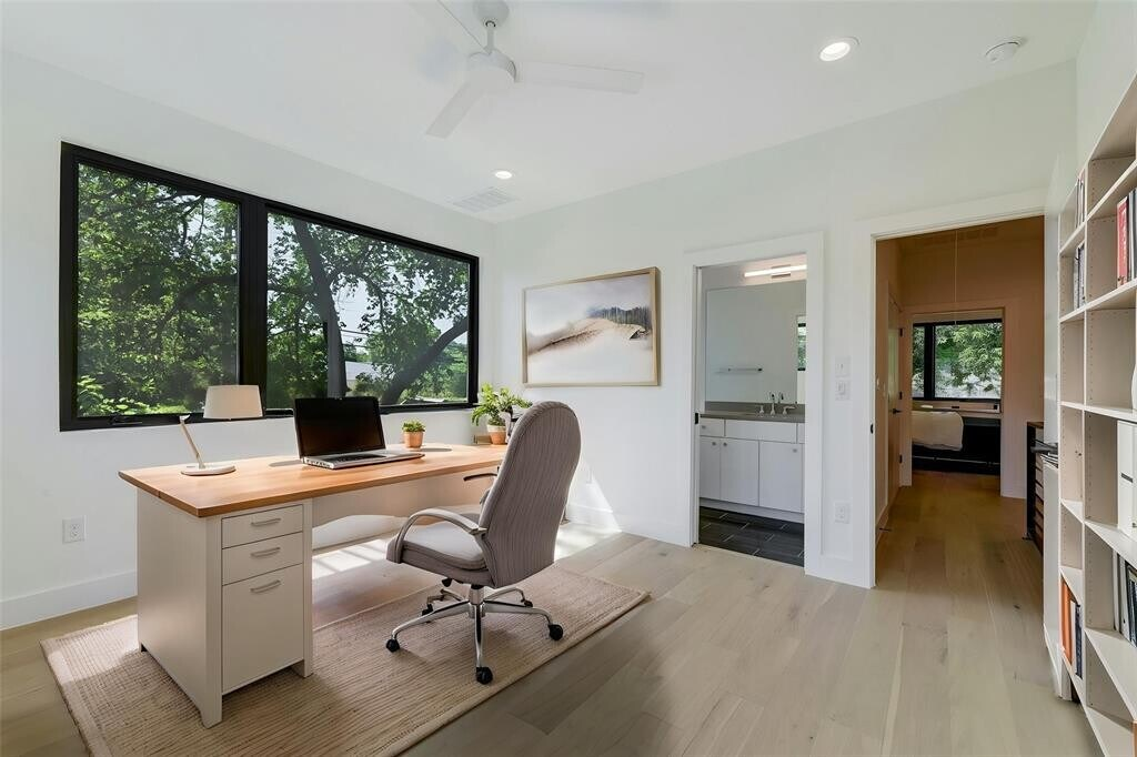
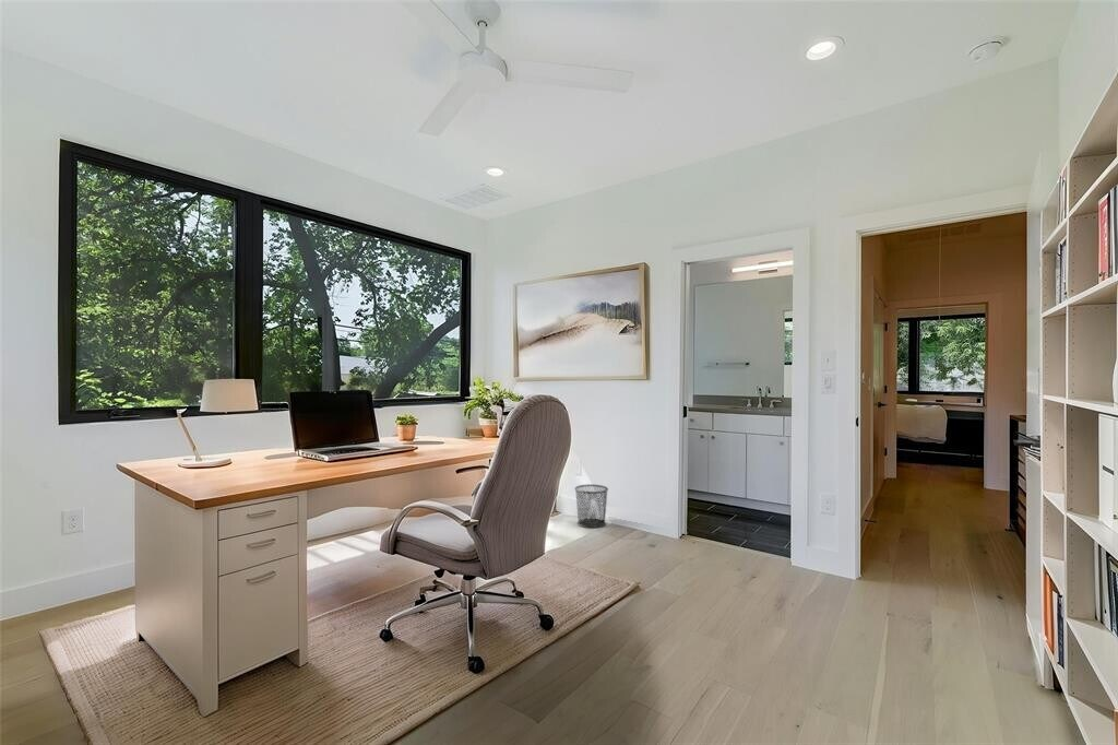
+ waste bin [574,484,609,529]
